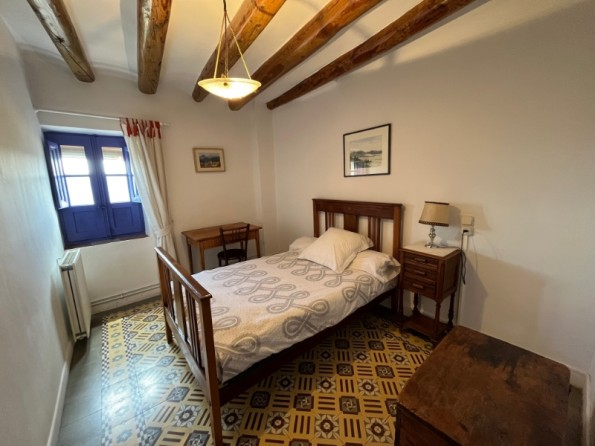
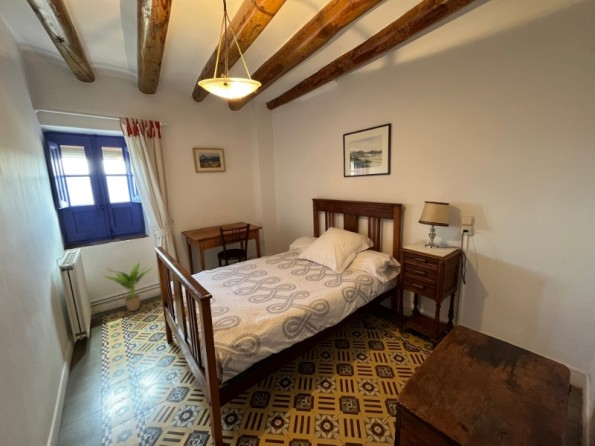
+ potted plant [103,262,153,312]
